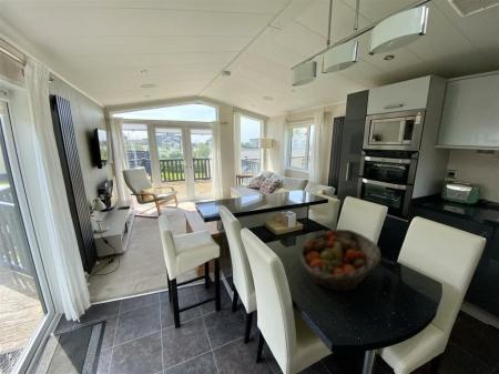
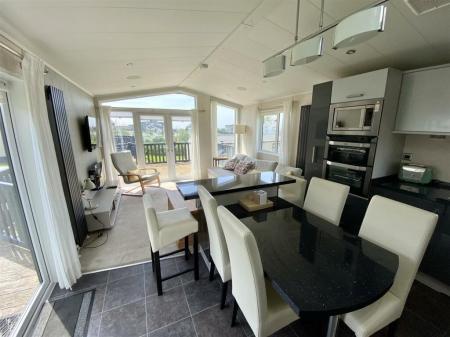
- fruit basket [298,229,381,294]
